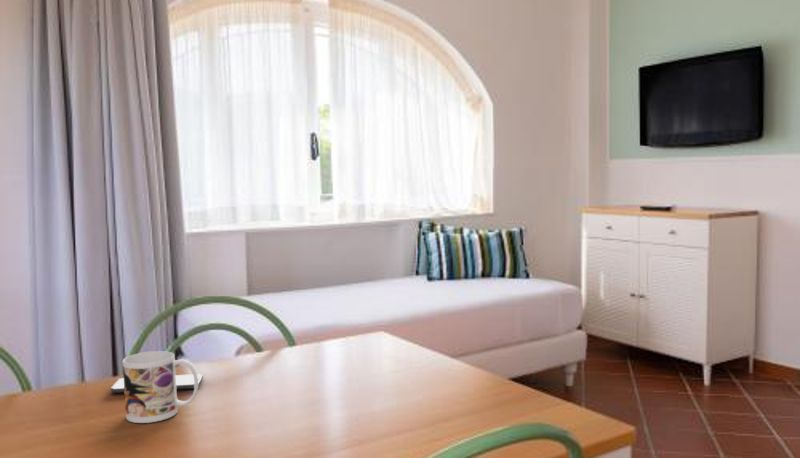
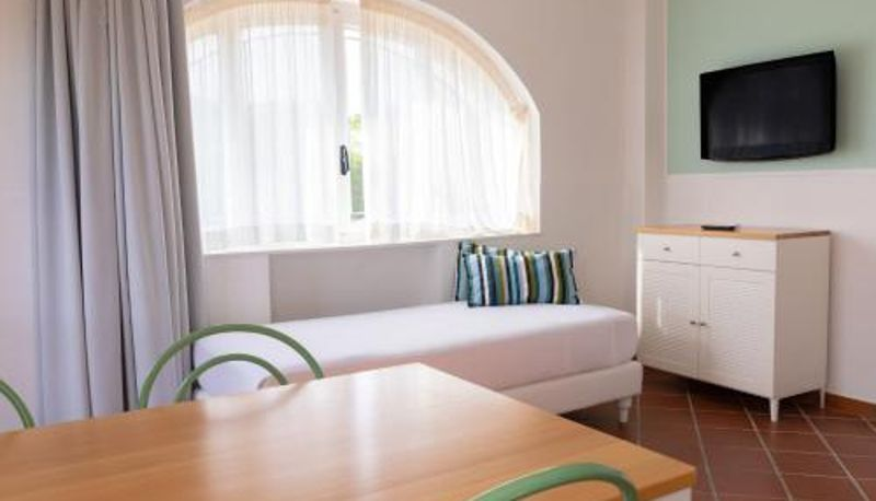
- mug [122,350,199,424]
- smartphone [109,373,204,394]
